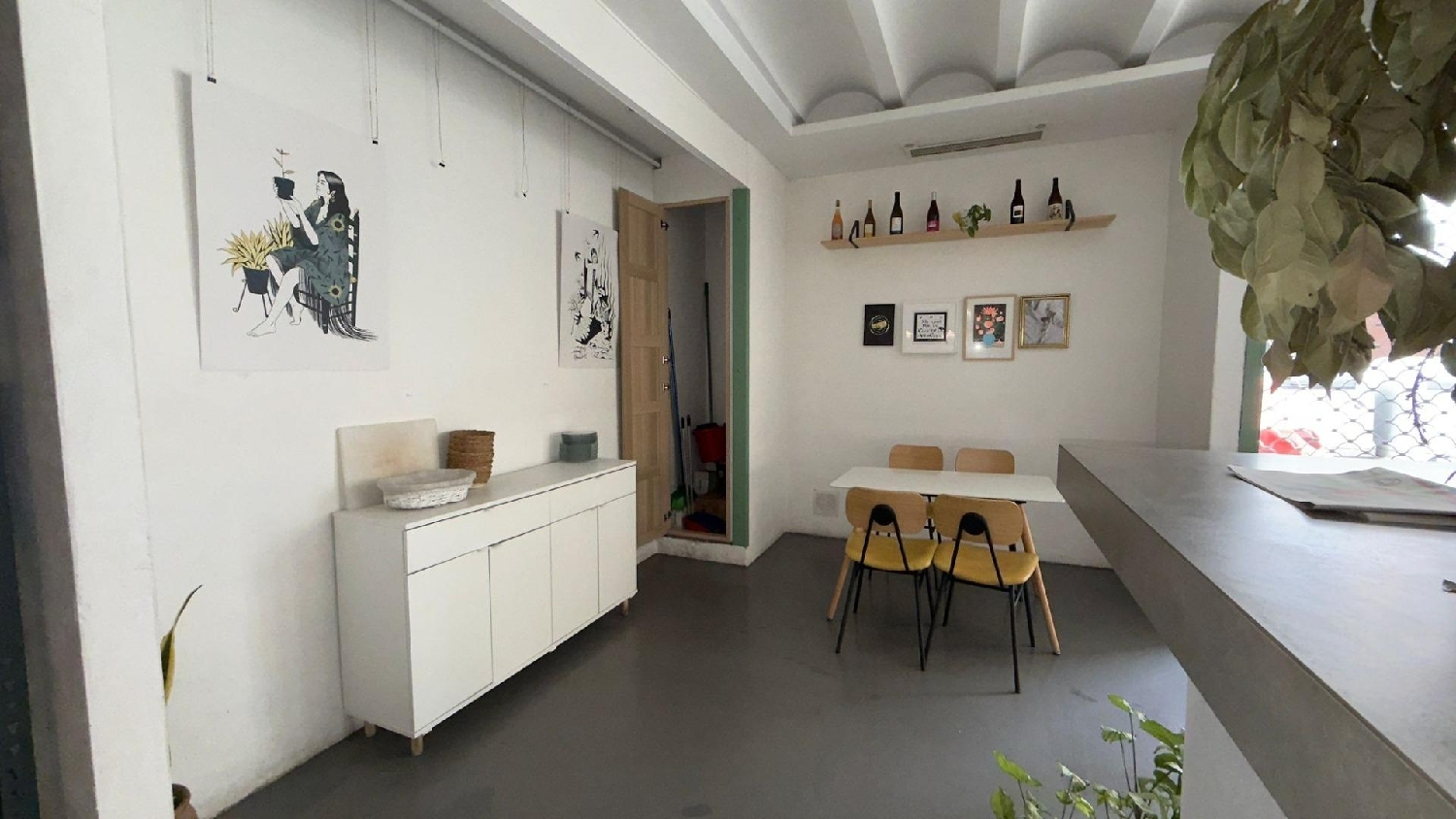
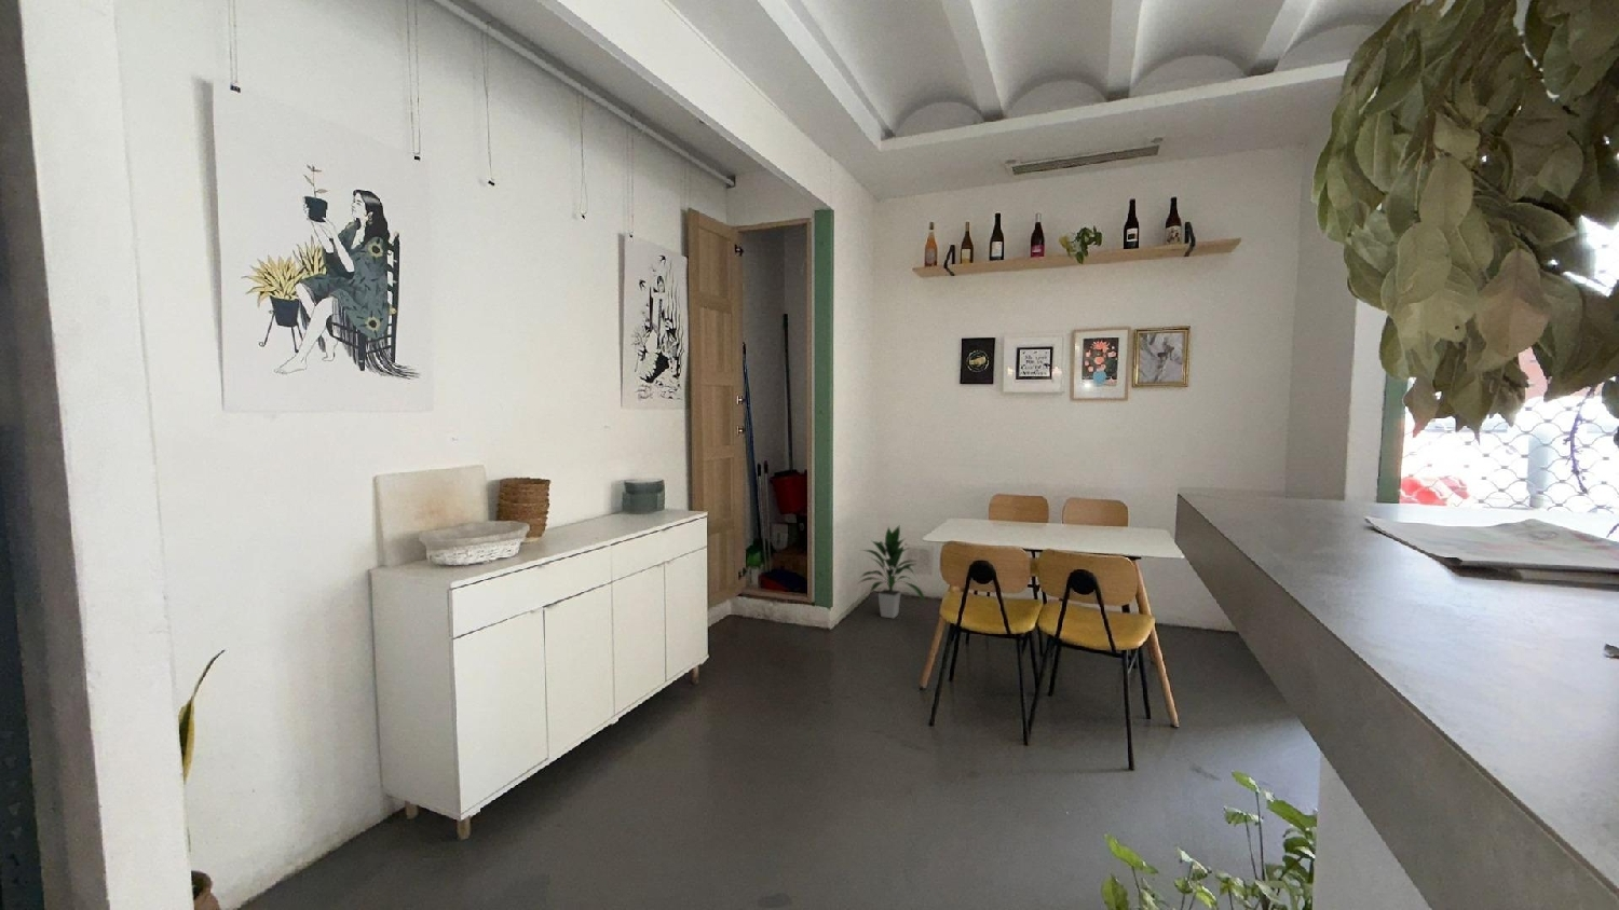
+ indoor plant [856,523,926,619]
